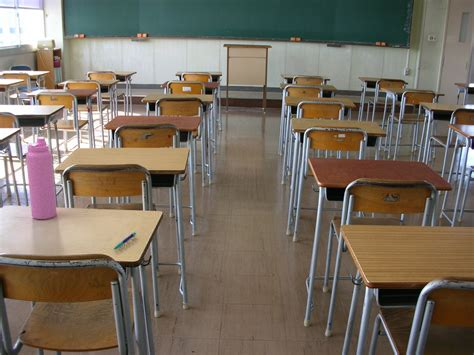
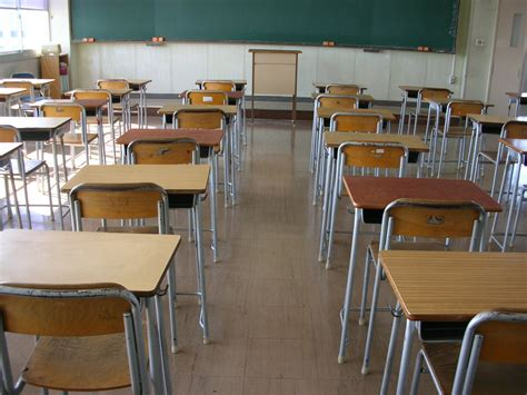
- water bottle [25,136,58,220]
- pen [113,231,137,251]
